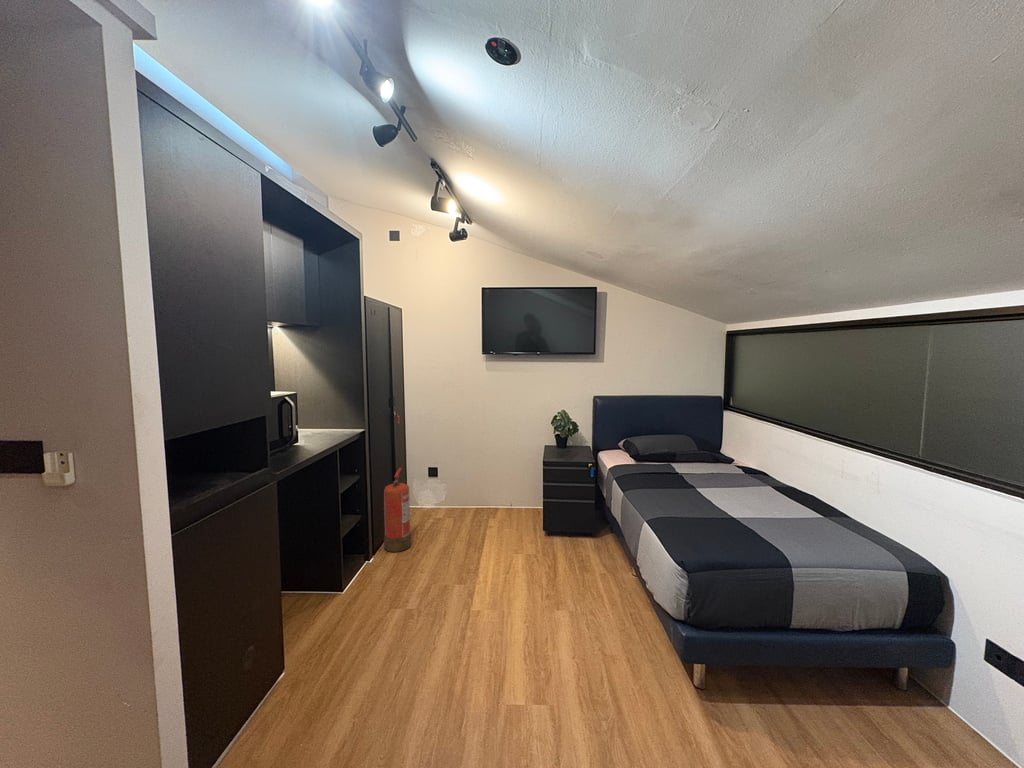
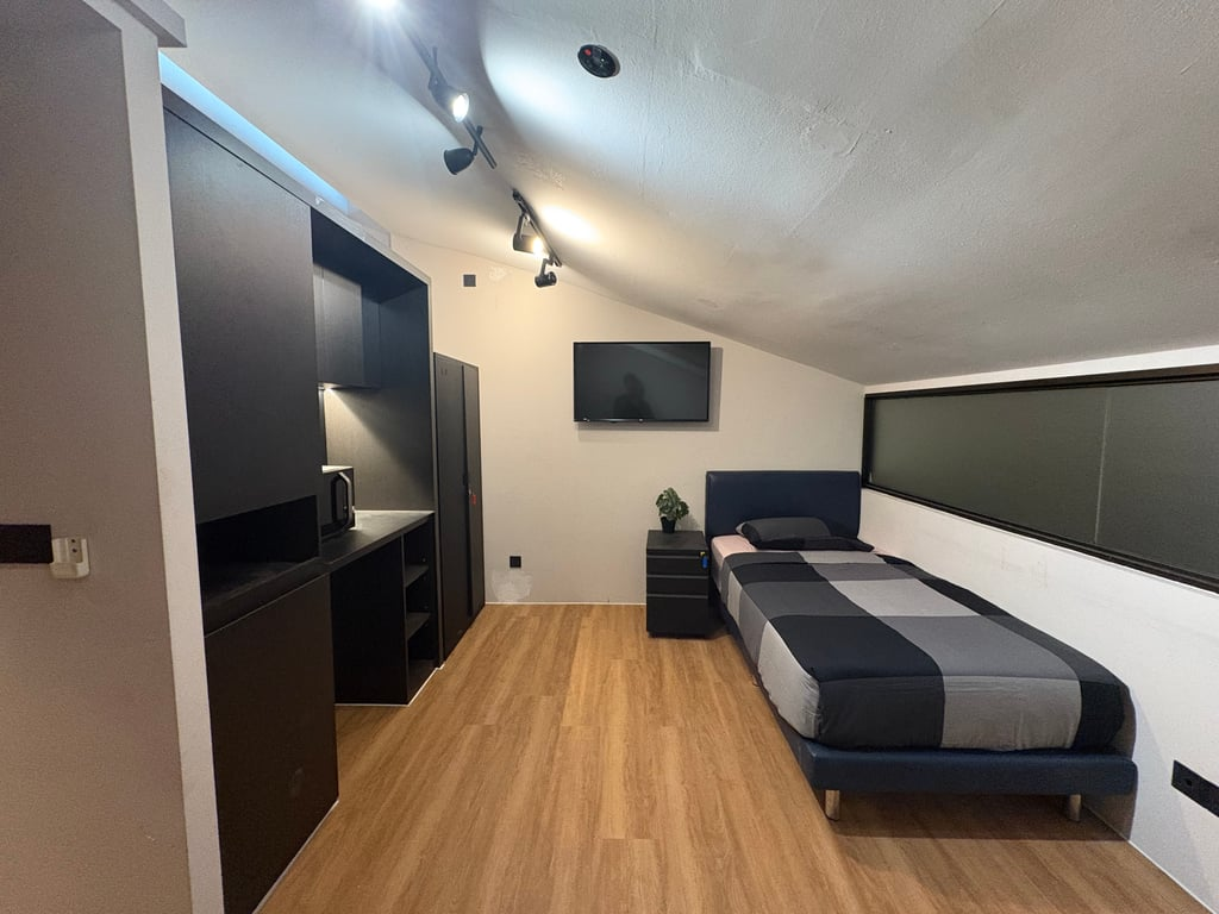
- fire extinguisher [383,467,412,553]
